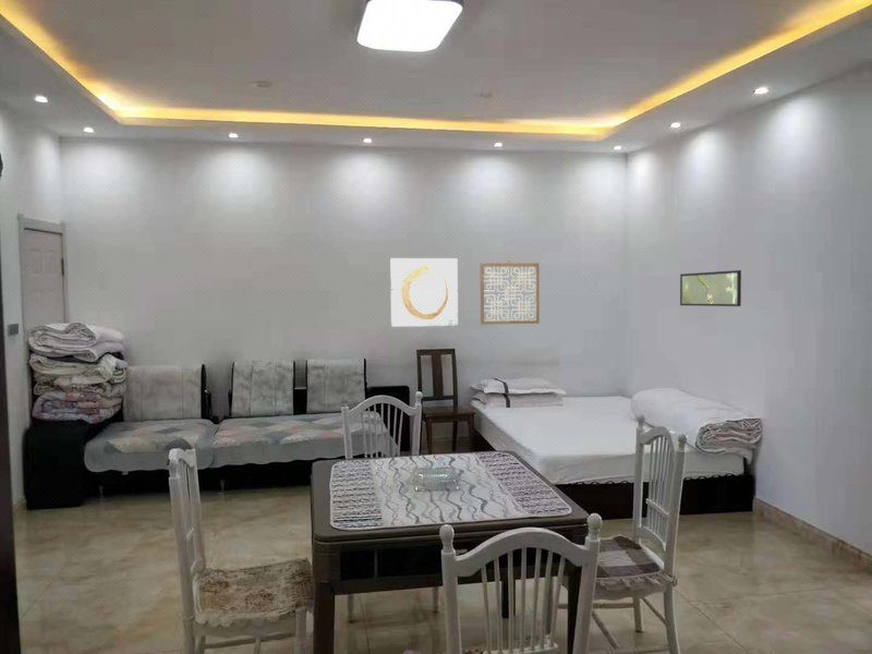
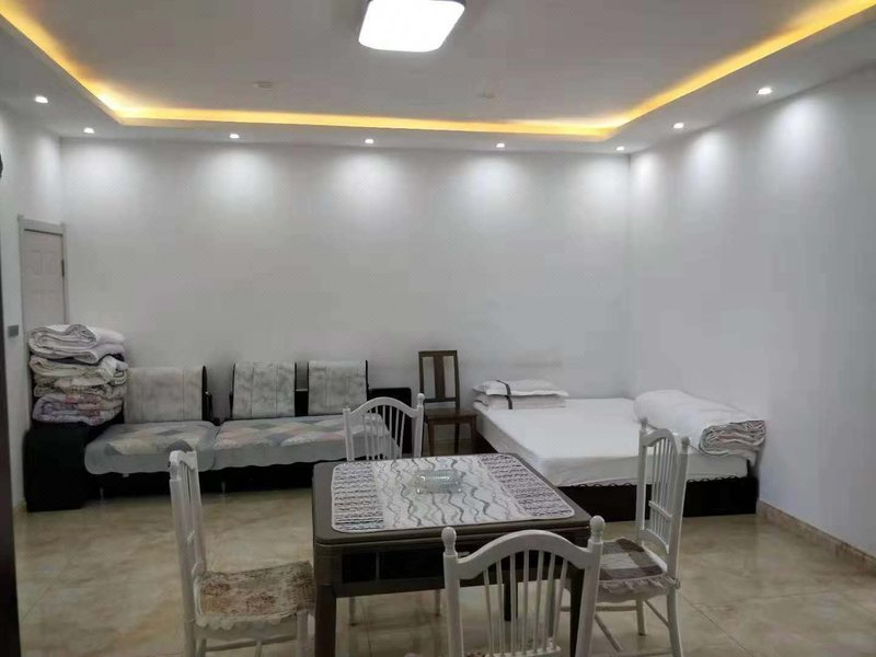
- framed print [679,269,742,307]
- wall art [389,257,459,328]
- wall art [480,261,541,326]
